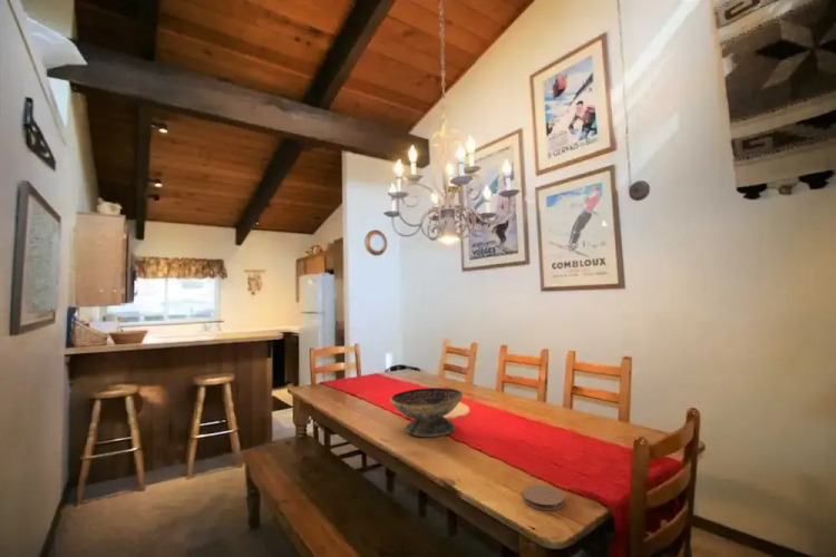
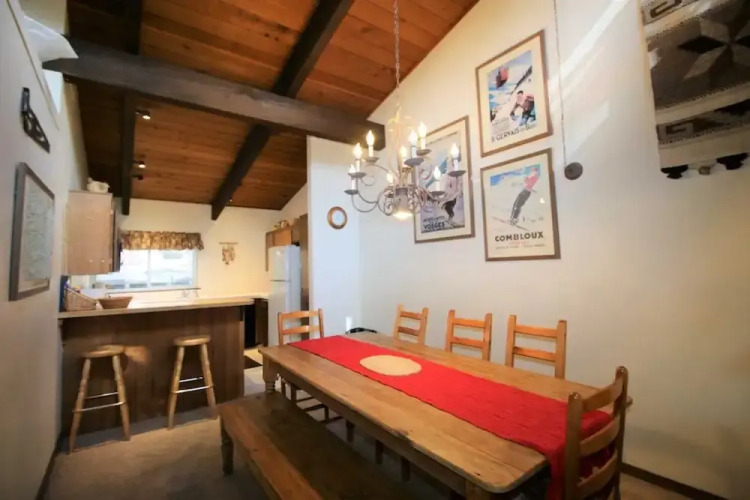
- coaster [522,483,565,511]
- decorative bowl [389,387,464,438]
